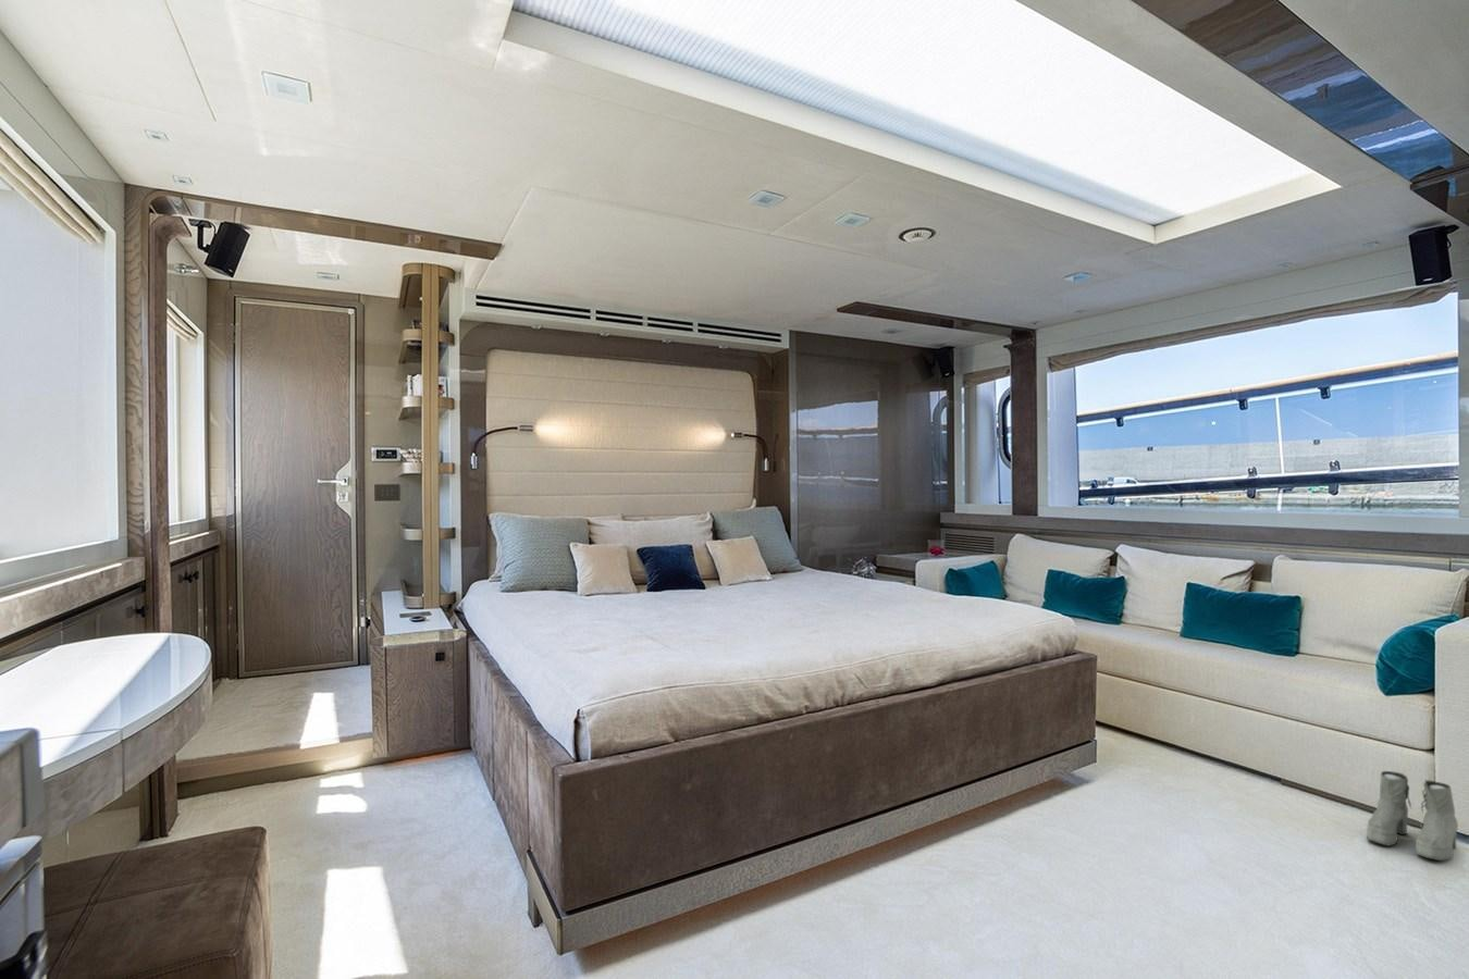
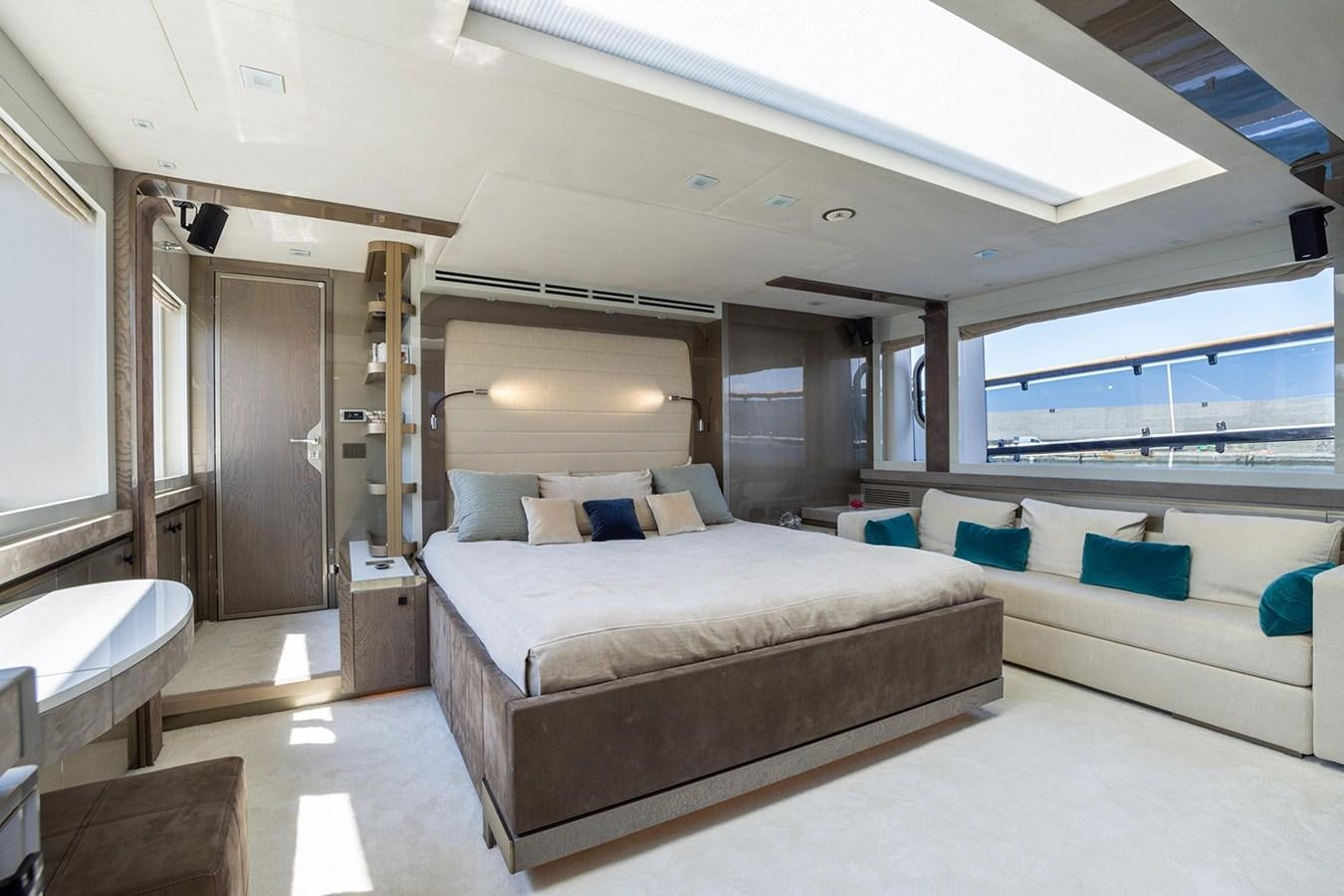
- boots [1365,770,1459,861]
